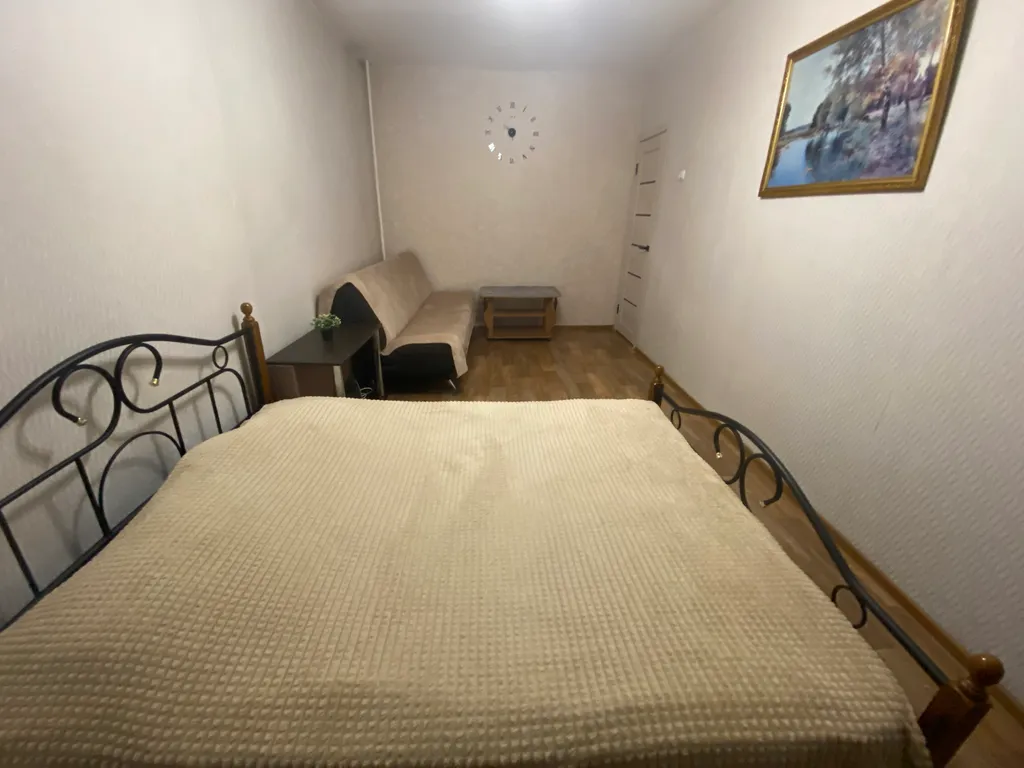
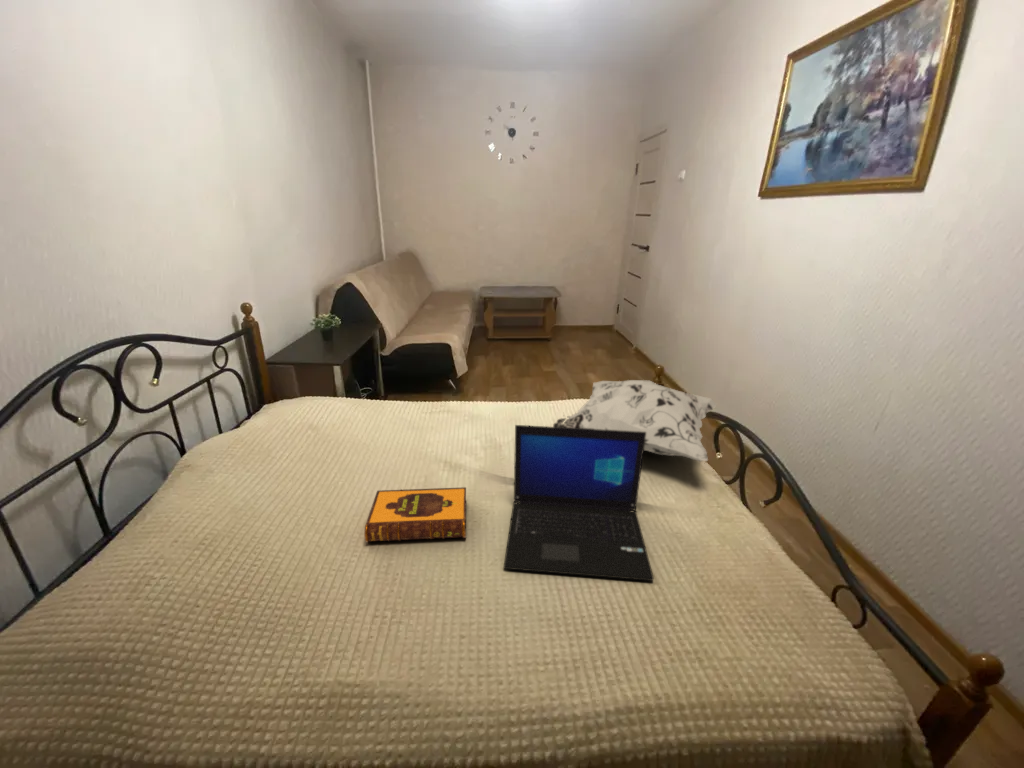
+ hardback book [363,486,467,544]
+ decorative pillow [552,379,718,463]
+ laptop [503,424,655,582]
